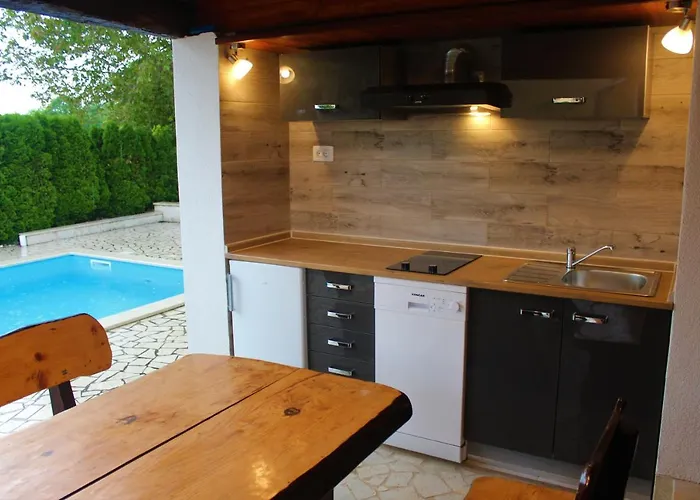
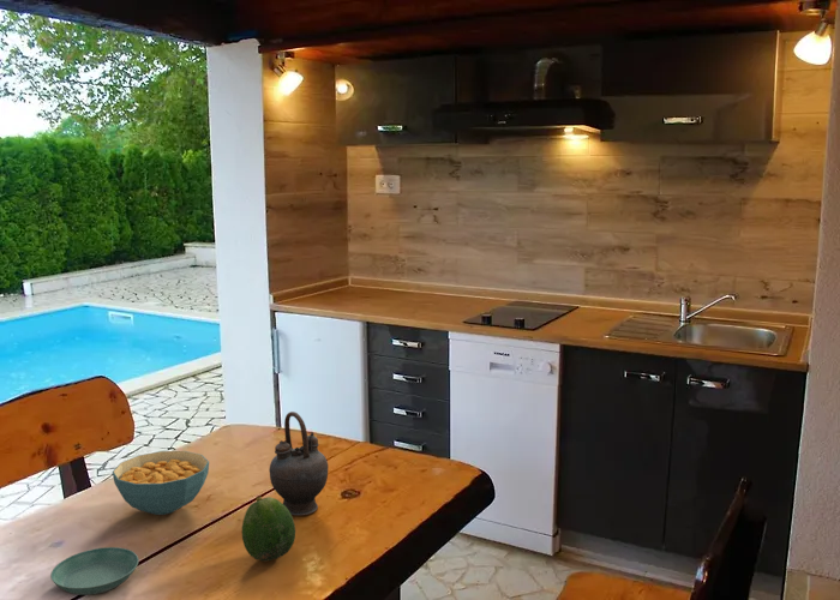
+ saucer [49,546,139,596]
+ cereal bowl [112,450,210,516]
+ fruit [241,494,296,563]
+ teapot [268,410,329,516]
